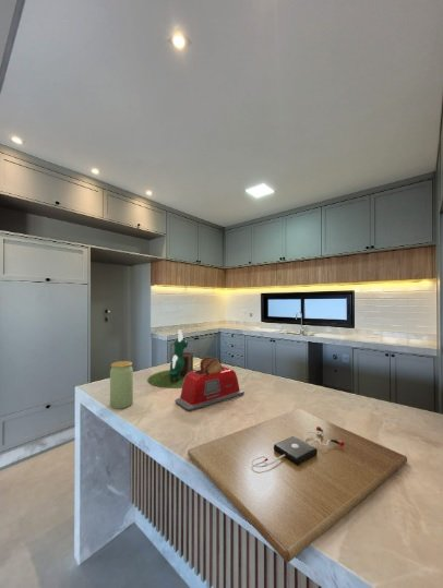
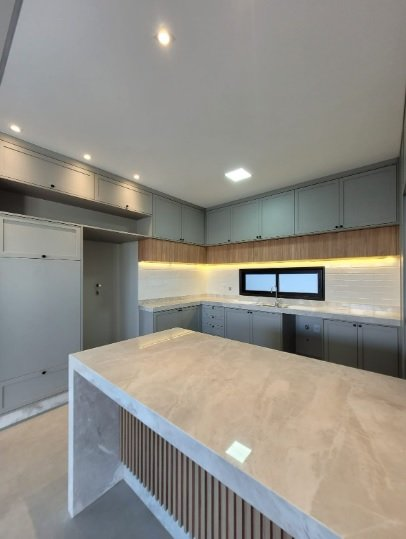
- jar [109,360,134,410]
- plant pot [146,328,199,388]
- cutting board [187,408,408,563]
- toaster [173,356,246,411]
